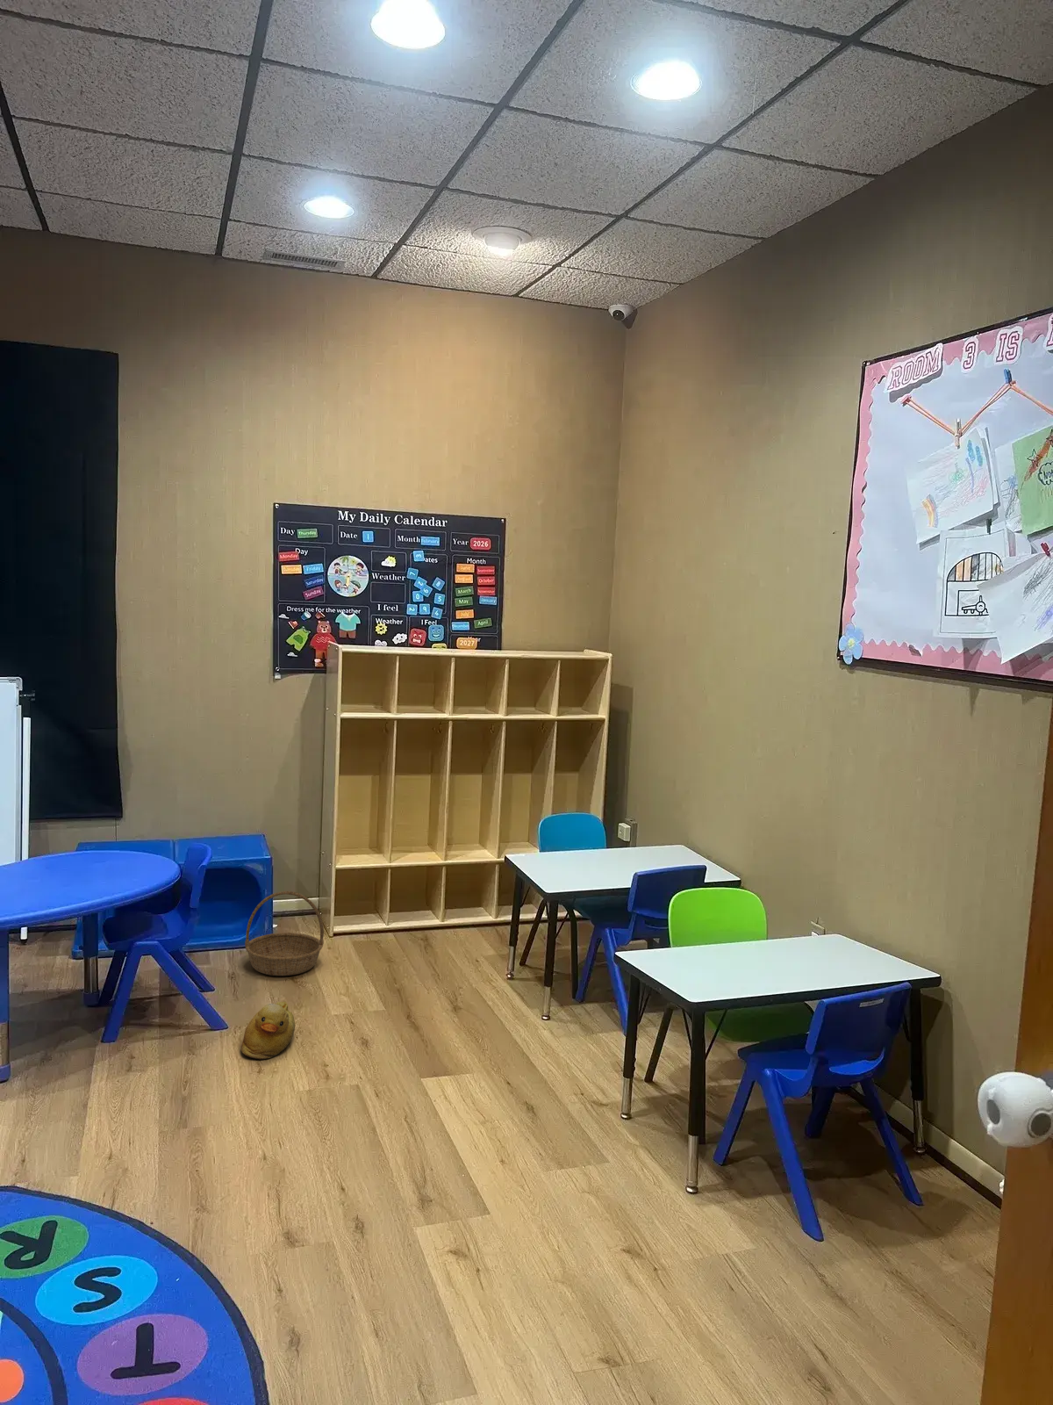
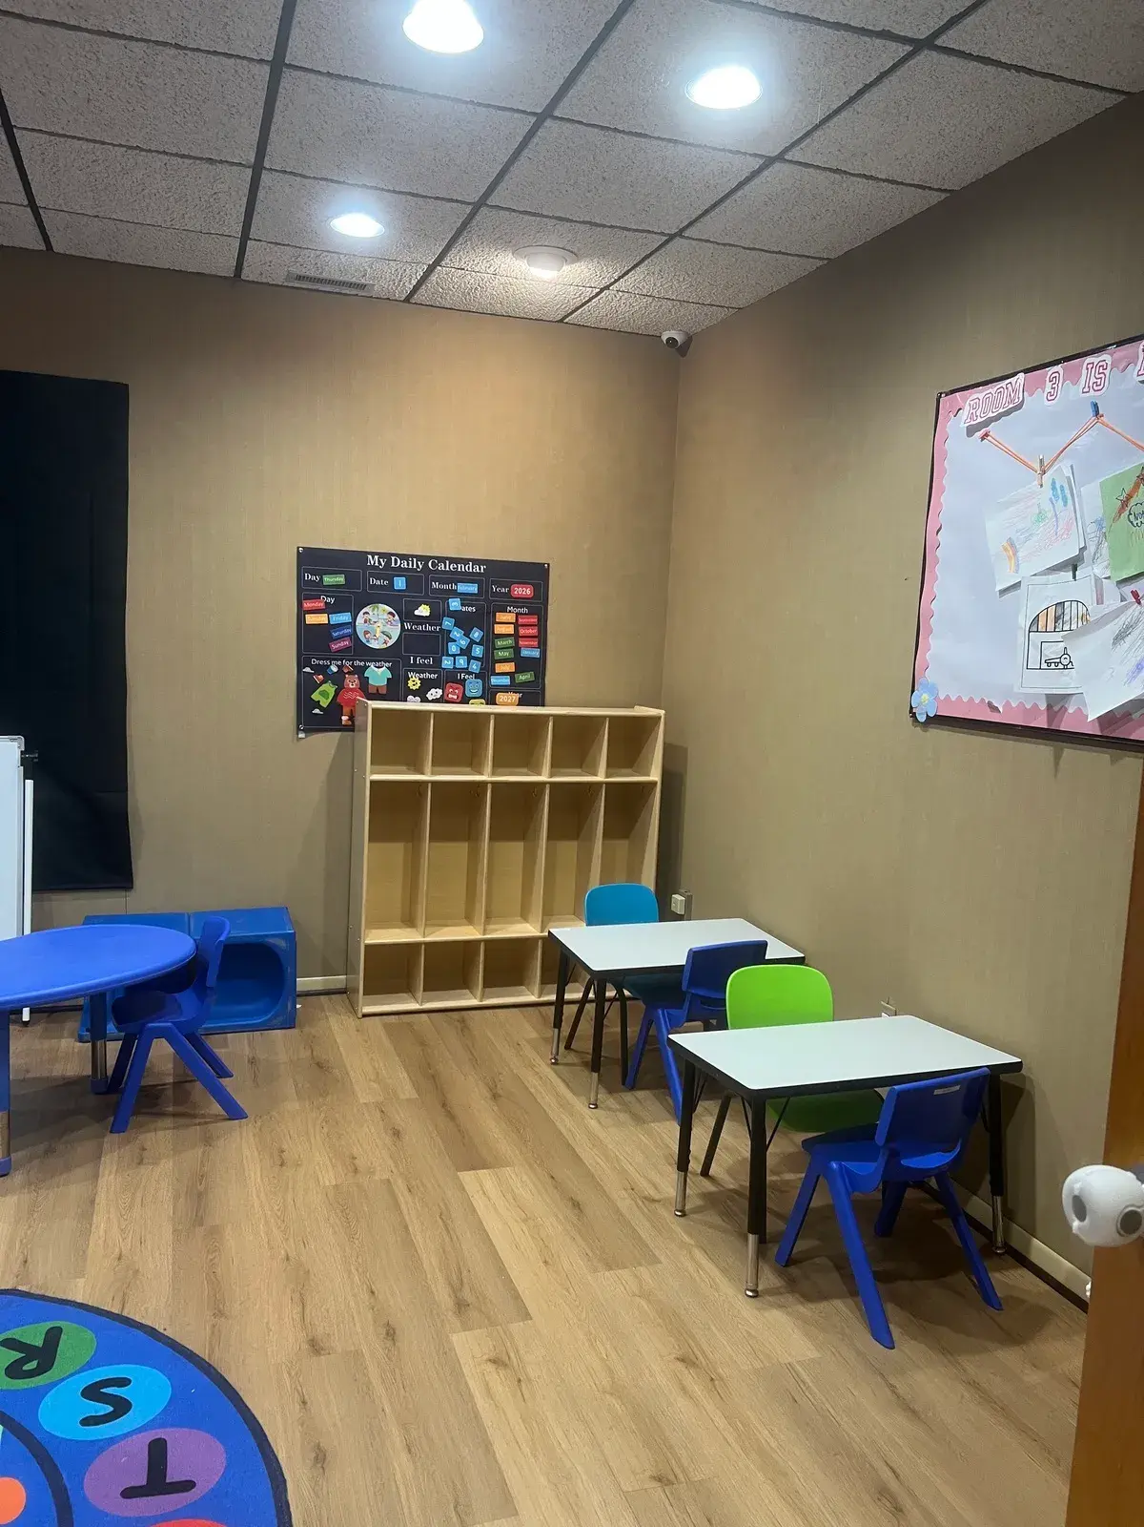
- rubber duck [240,1001,295,1060]
- basket [244,891,325,977]
